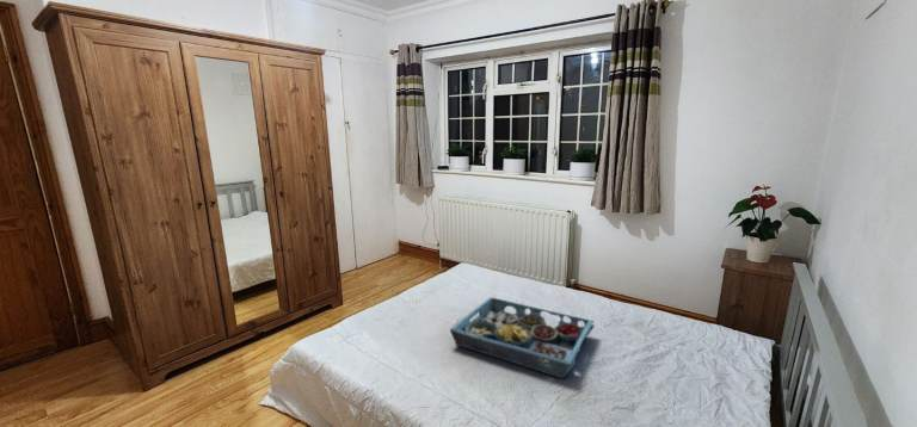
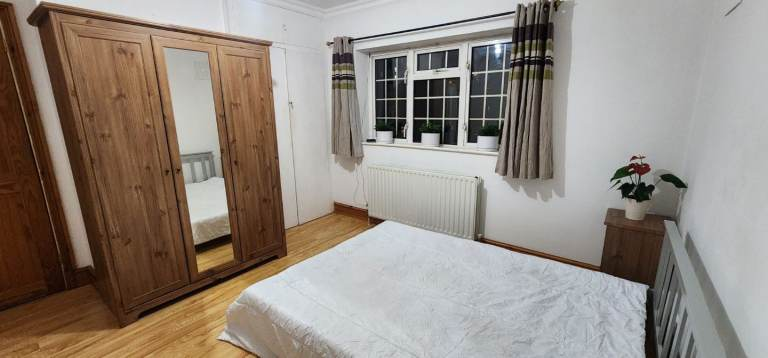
- serving tray [449,296,596,379]
